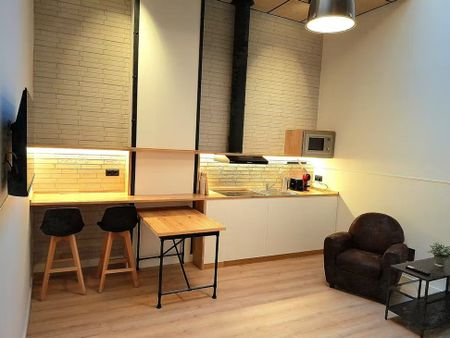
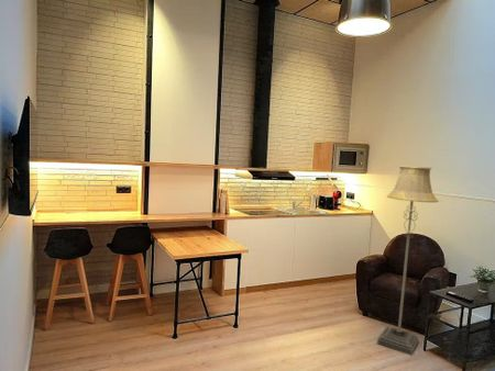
+ floor lamp [376,165,439,357]
